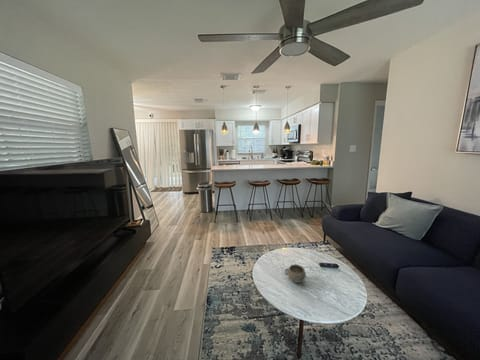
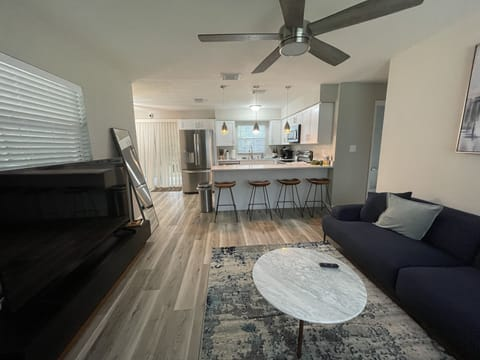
- decorative bowl [284,264,307,284]
